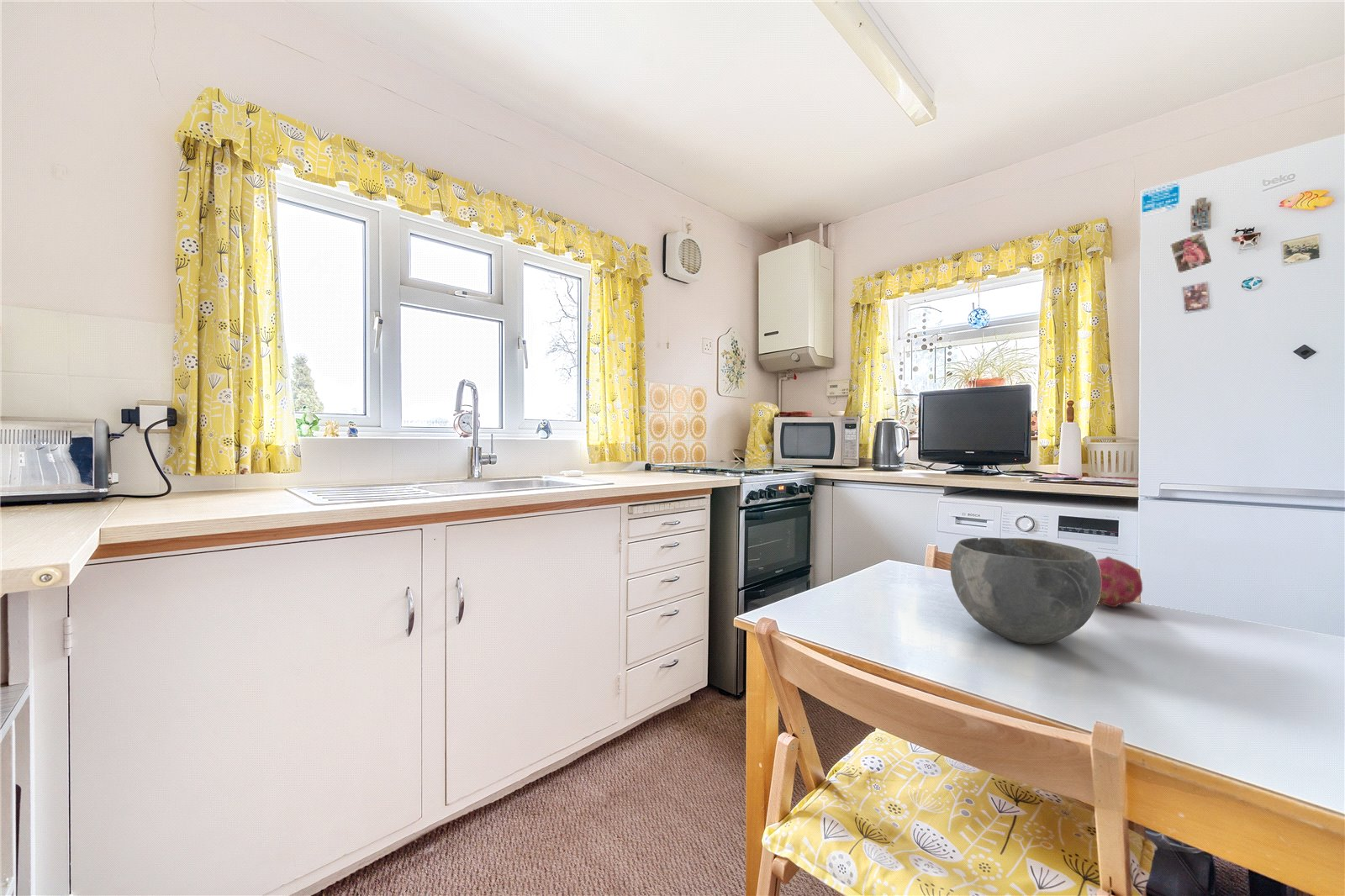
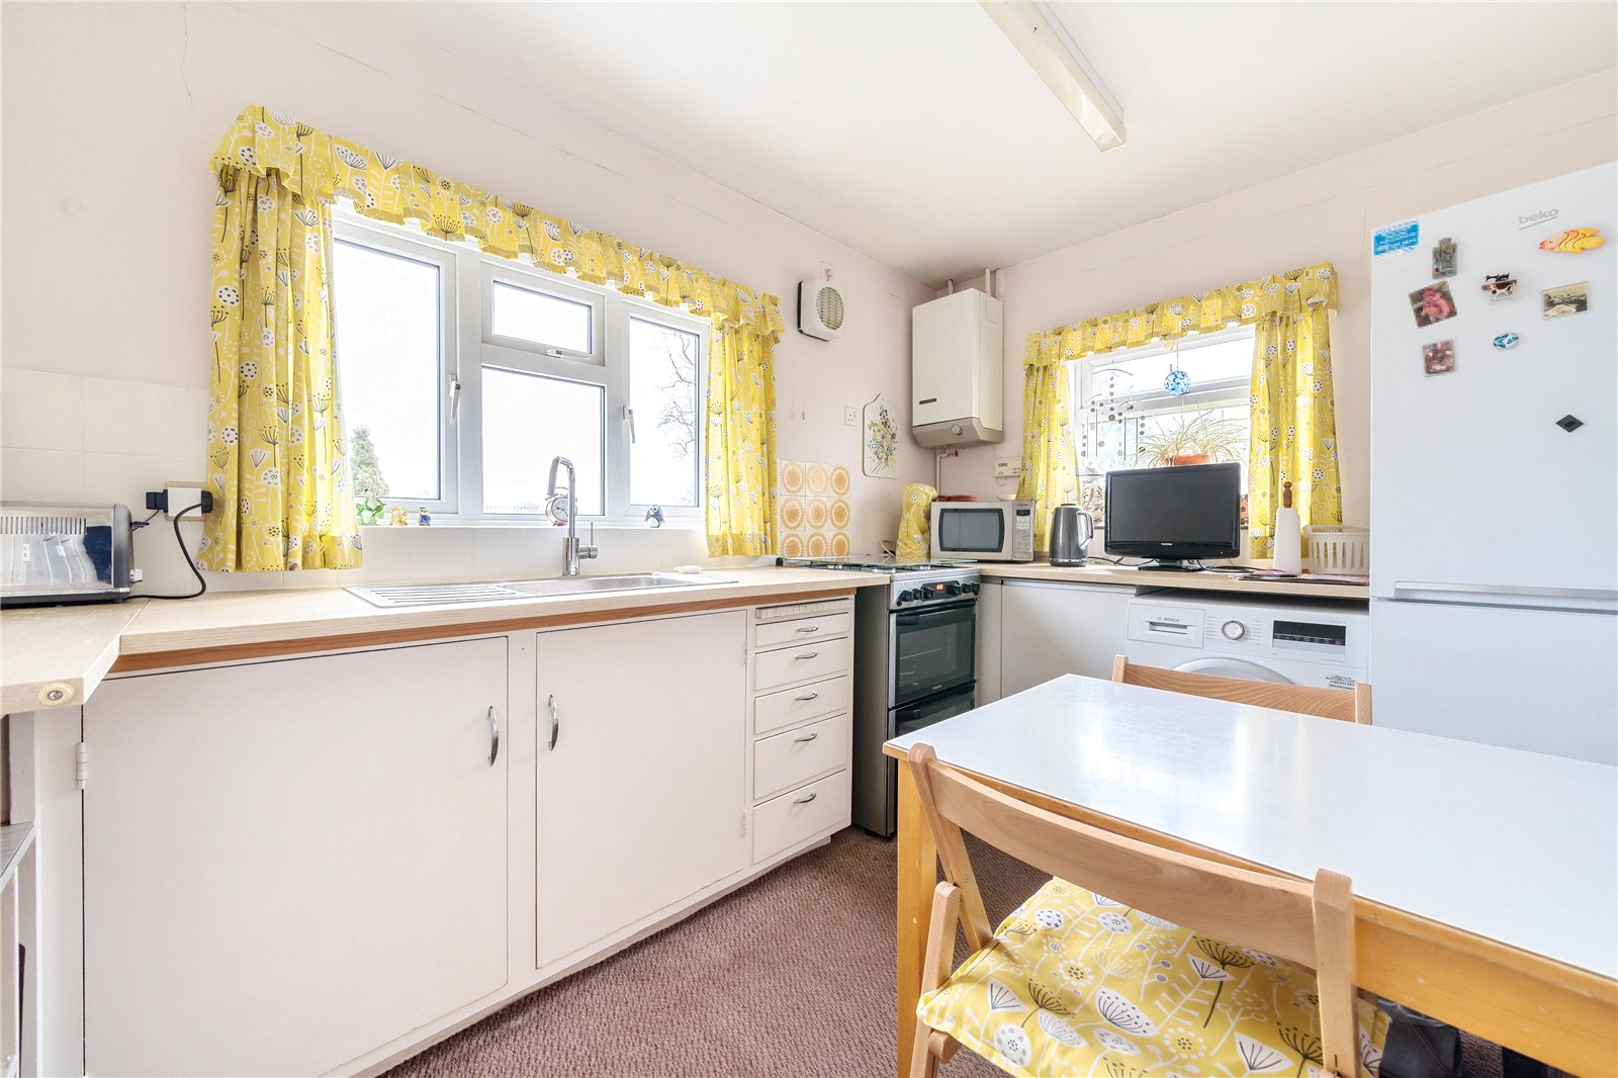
- bowl [950,537,1101,645]
- fruit [1096,556,1143,608]
